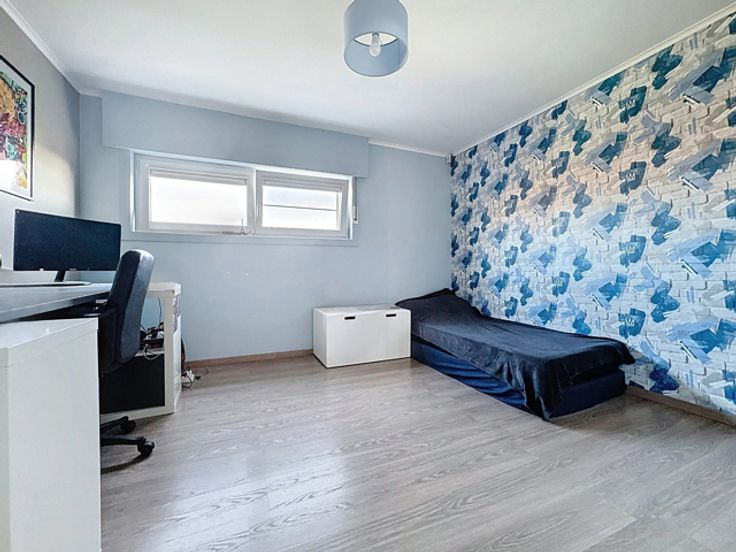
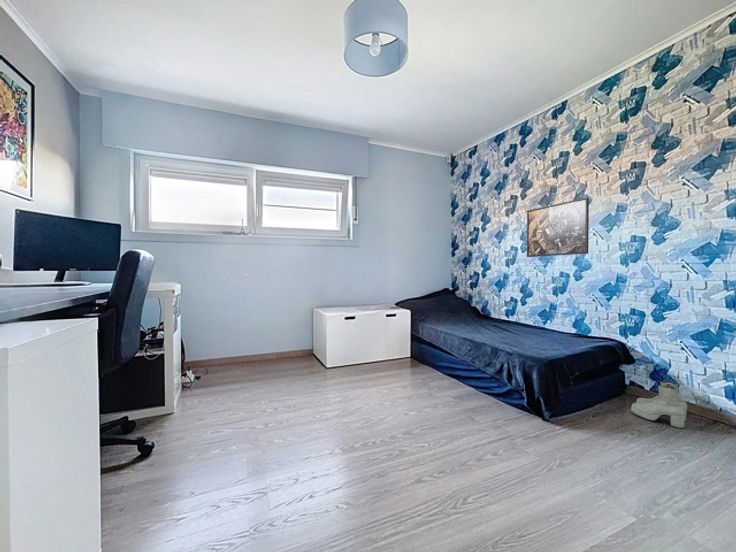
+ boots [630,380,688,429]
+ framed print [526,197,590,258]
